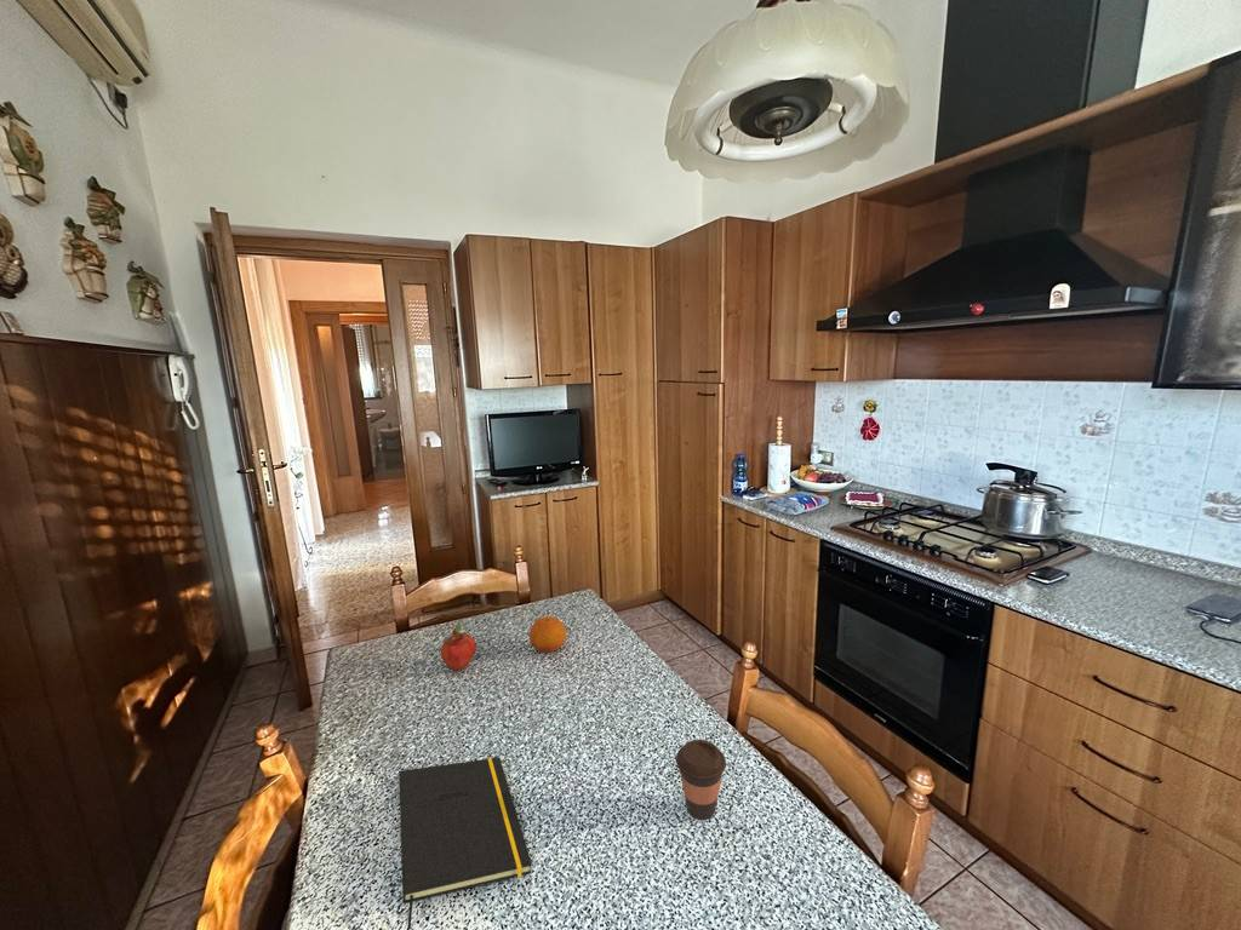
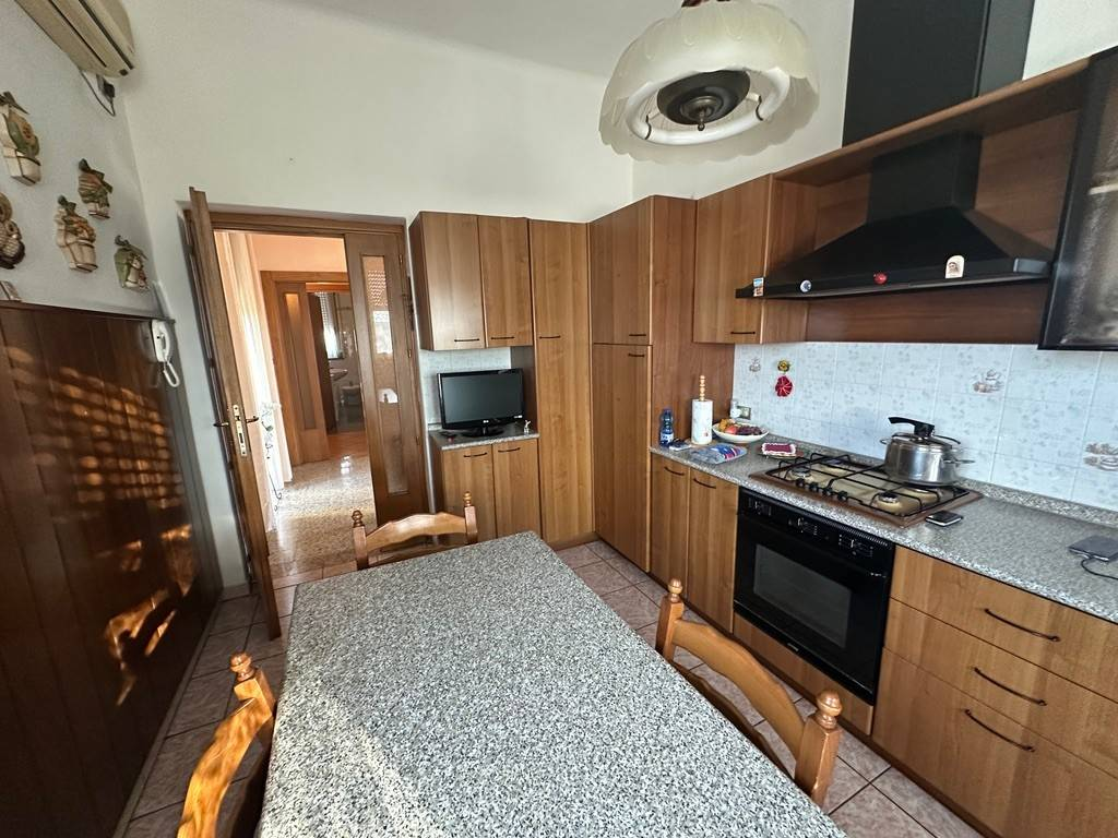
- fruit [528,615,567,654]
- fruit [440,621,476,673]
- notepad [398,756,533,930]
- coffee cup [675,739,727,821]
